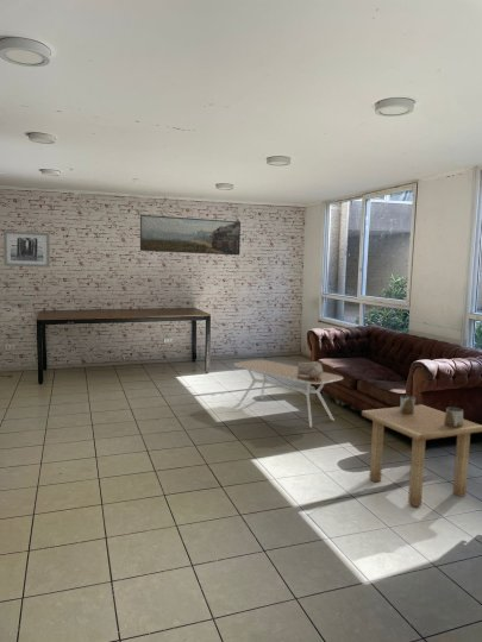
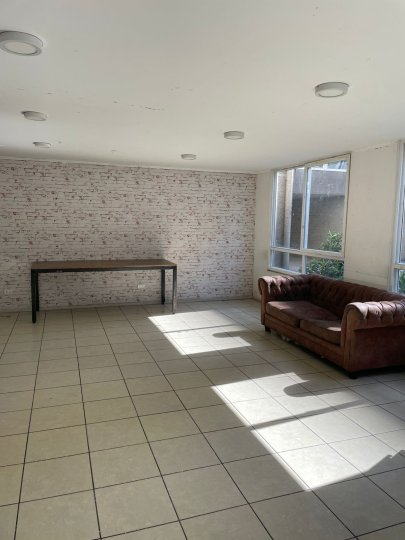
- wall art [2,229,51,269]
- ceramic vessel [296,360,324,380]
- coffee table [232,359,344,428]
- side table [361,395,482,508]
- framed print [139,214,242,256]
